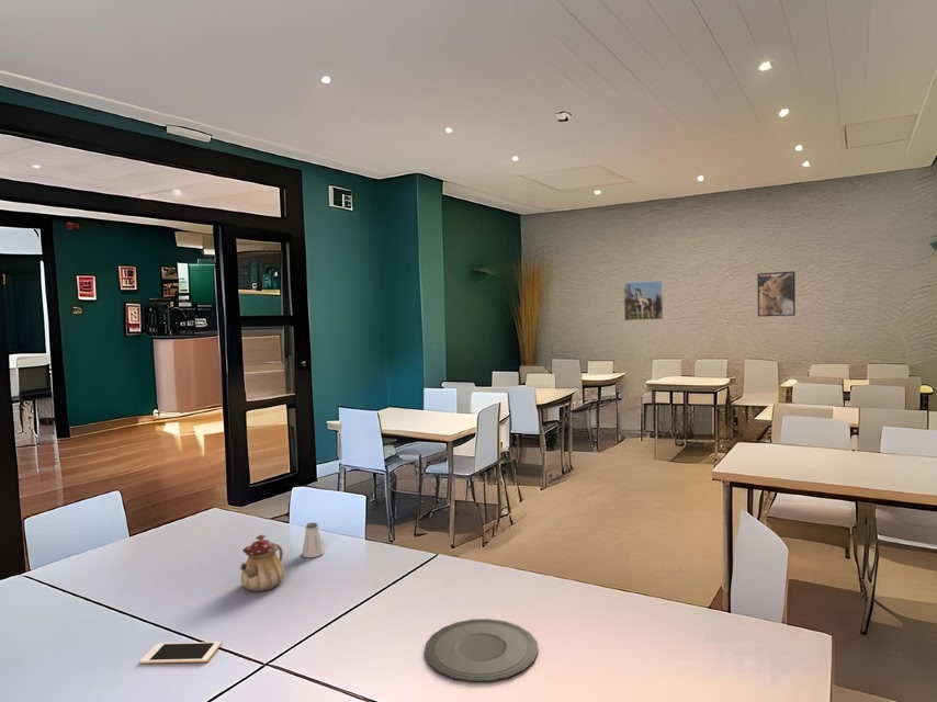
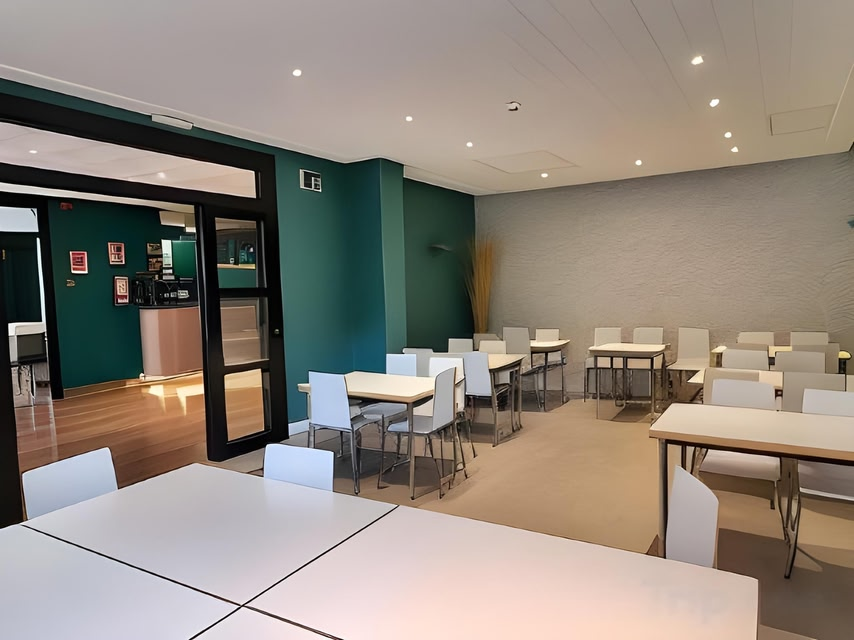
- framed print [756,271,797,318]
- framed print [623,280,665,321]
- cell phone [139,641,222,665]
- plate [424,618,539,683]
- teapot [239,534,285,592]
- saltshaker [302,522,326,558]
